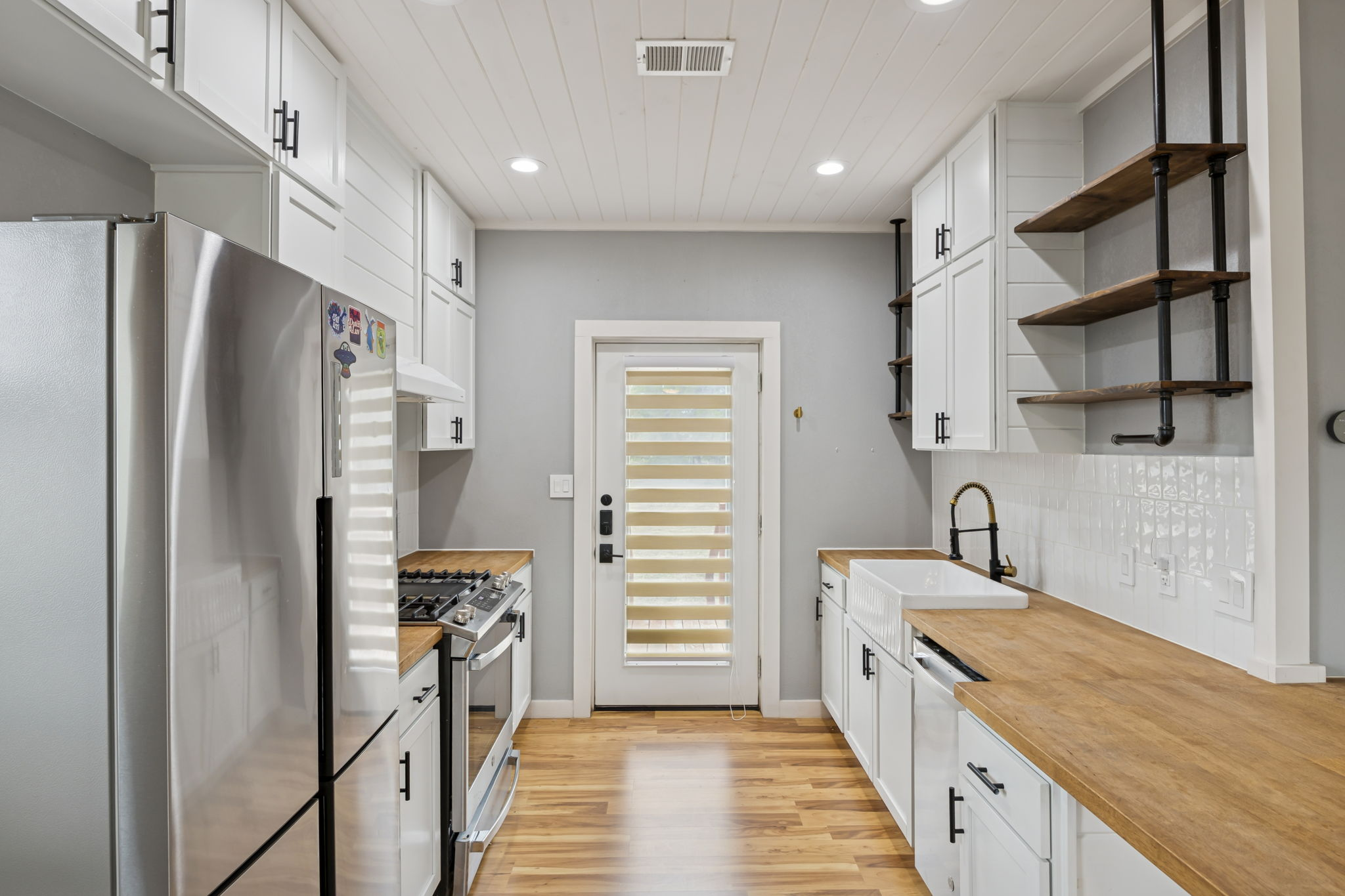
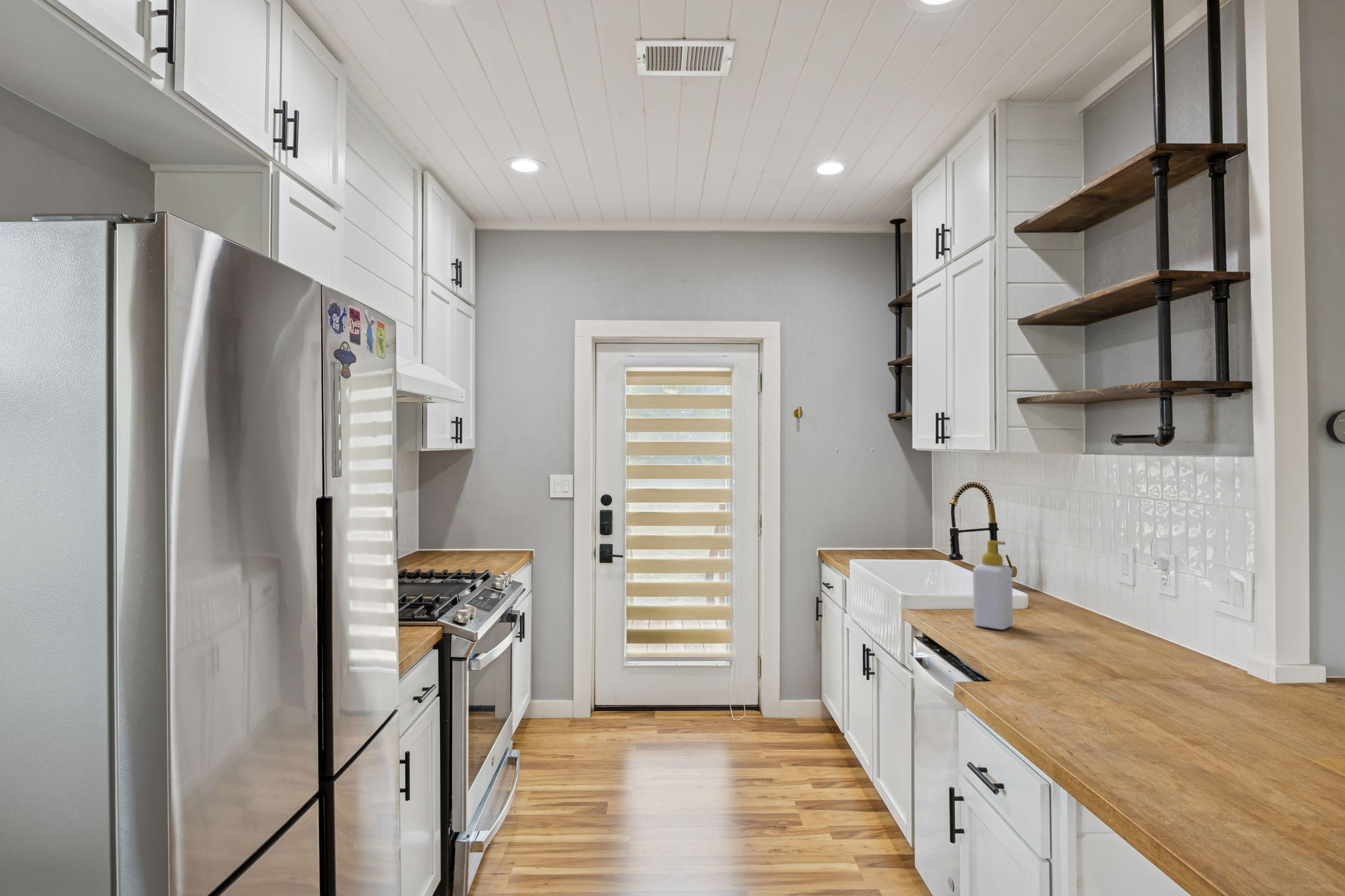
+ soap bottle [973,540,1013,630]
